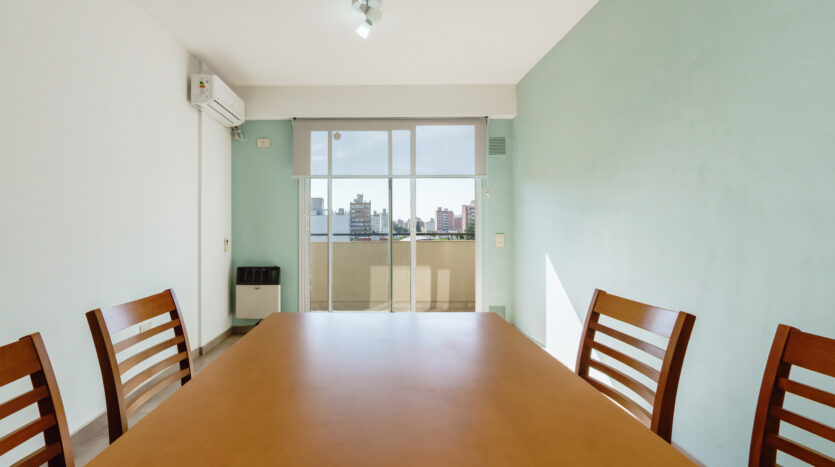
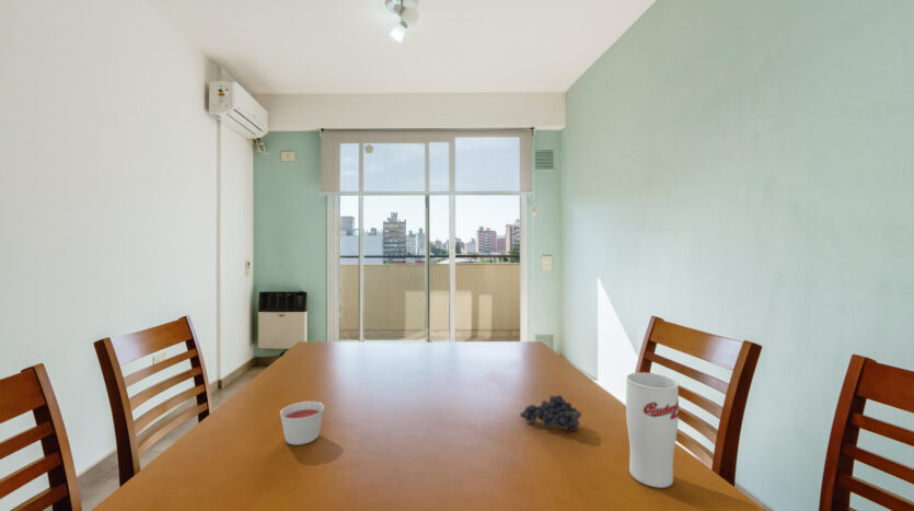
+ fruit [519,394,582,432]
+ candle [279,400,325,446]
+ cup [625,372,680,489]
